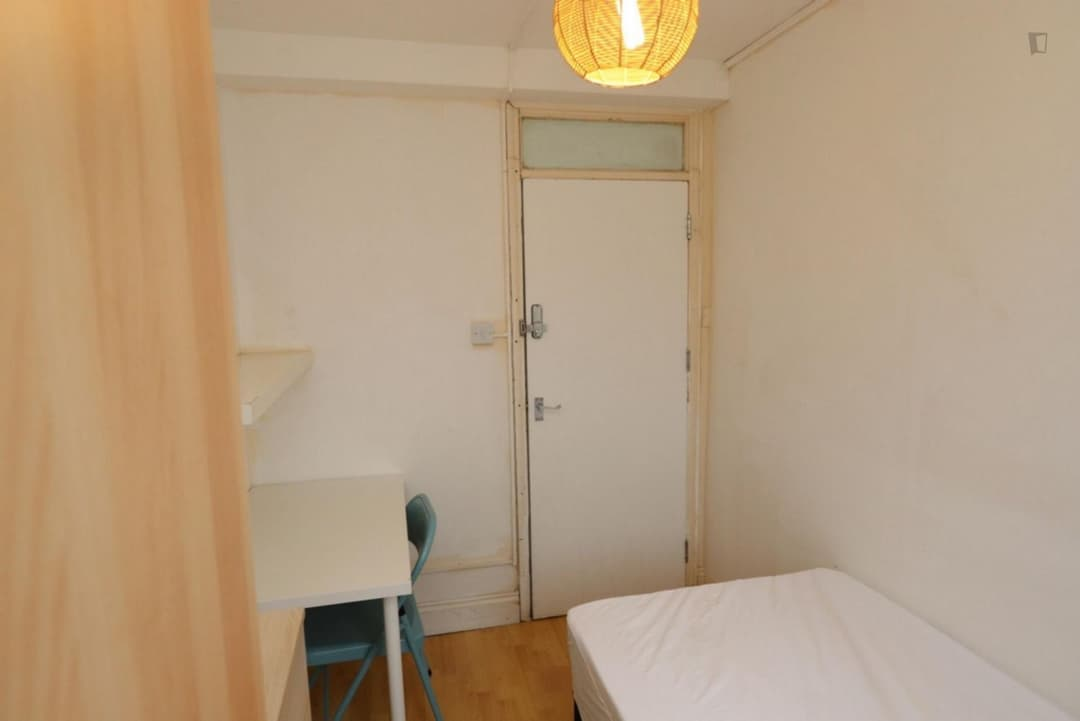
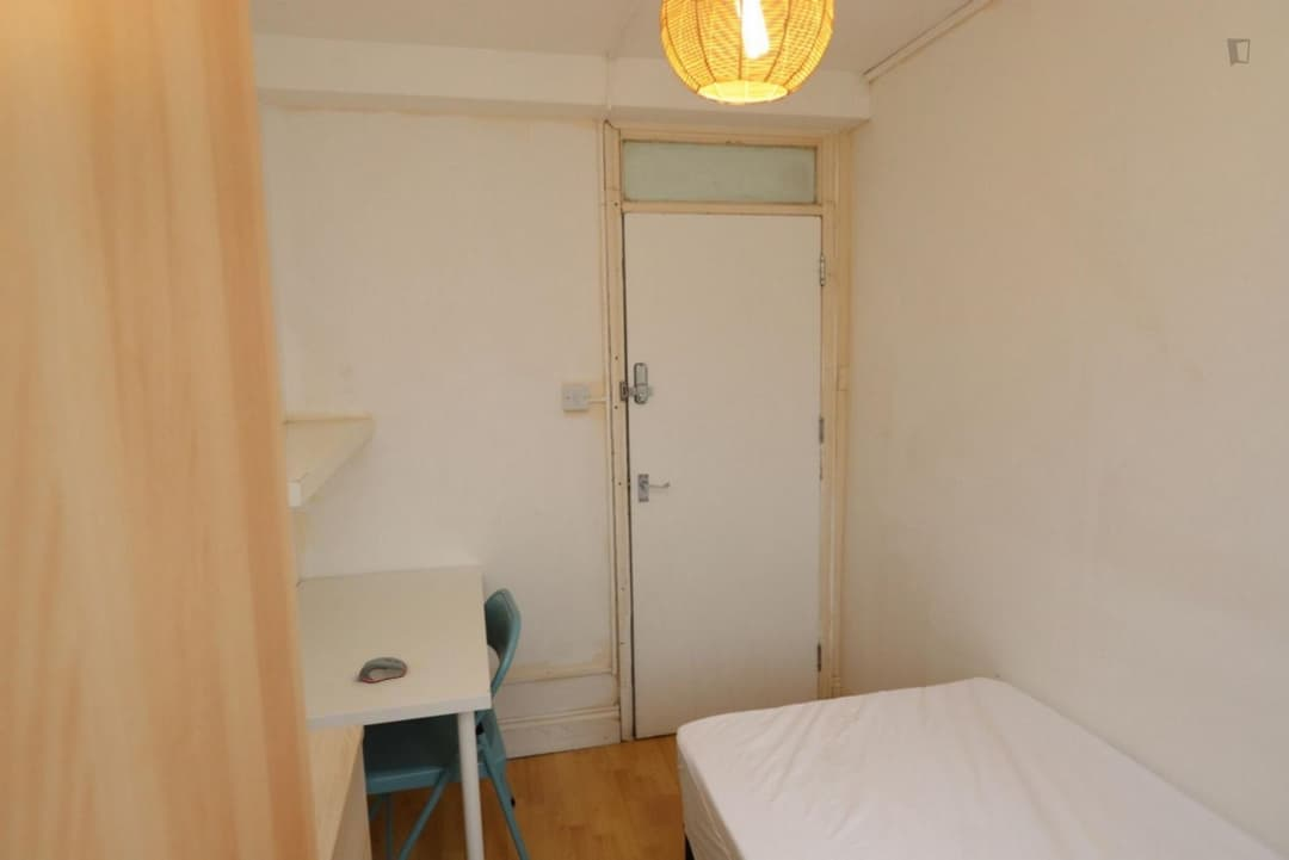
+ computer mouse [358,656,408,683]
